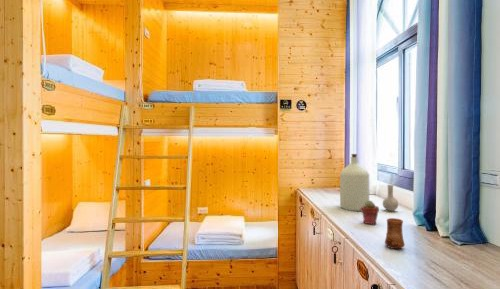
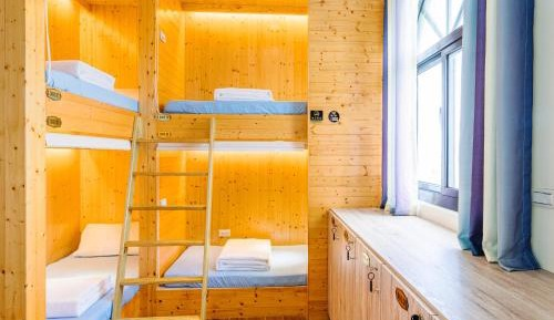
- potted succulent [360,199,380,225]
- bottle [339,153,399,212]
- cup [384,217,406,250]
